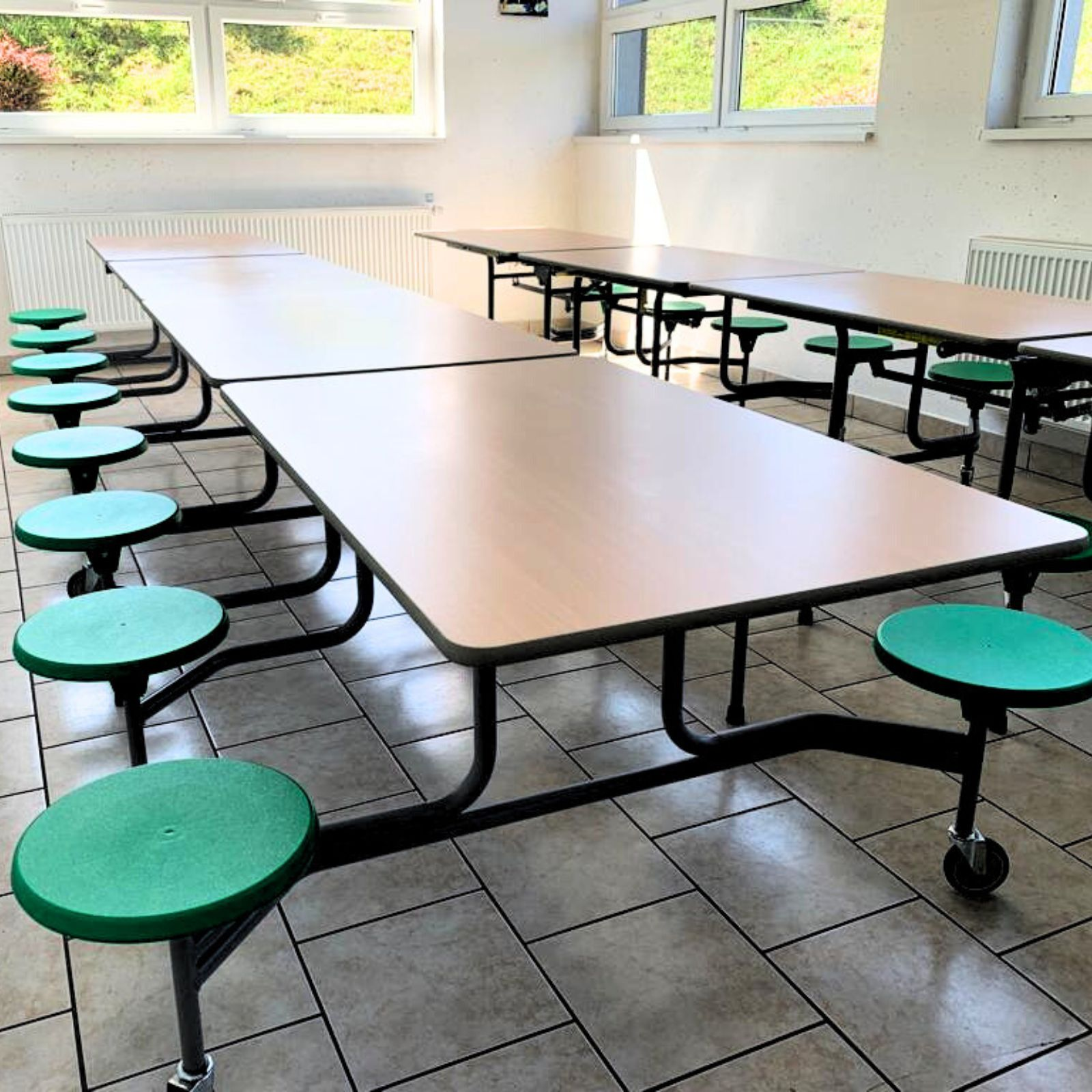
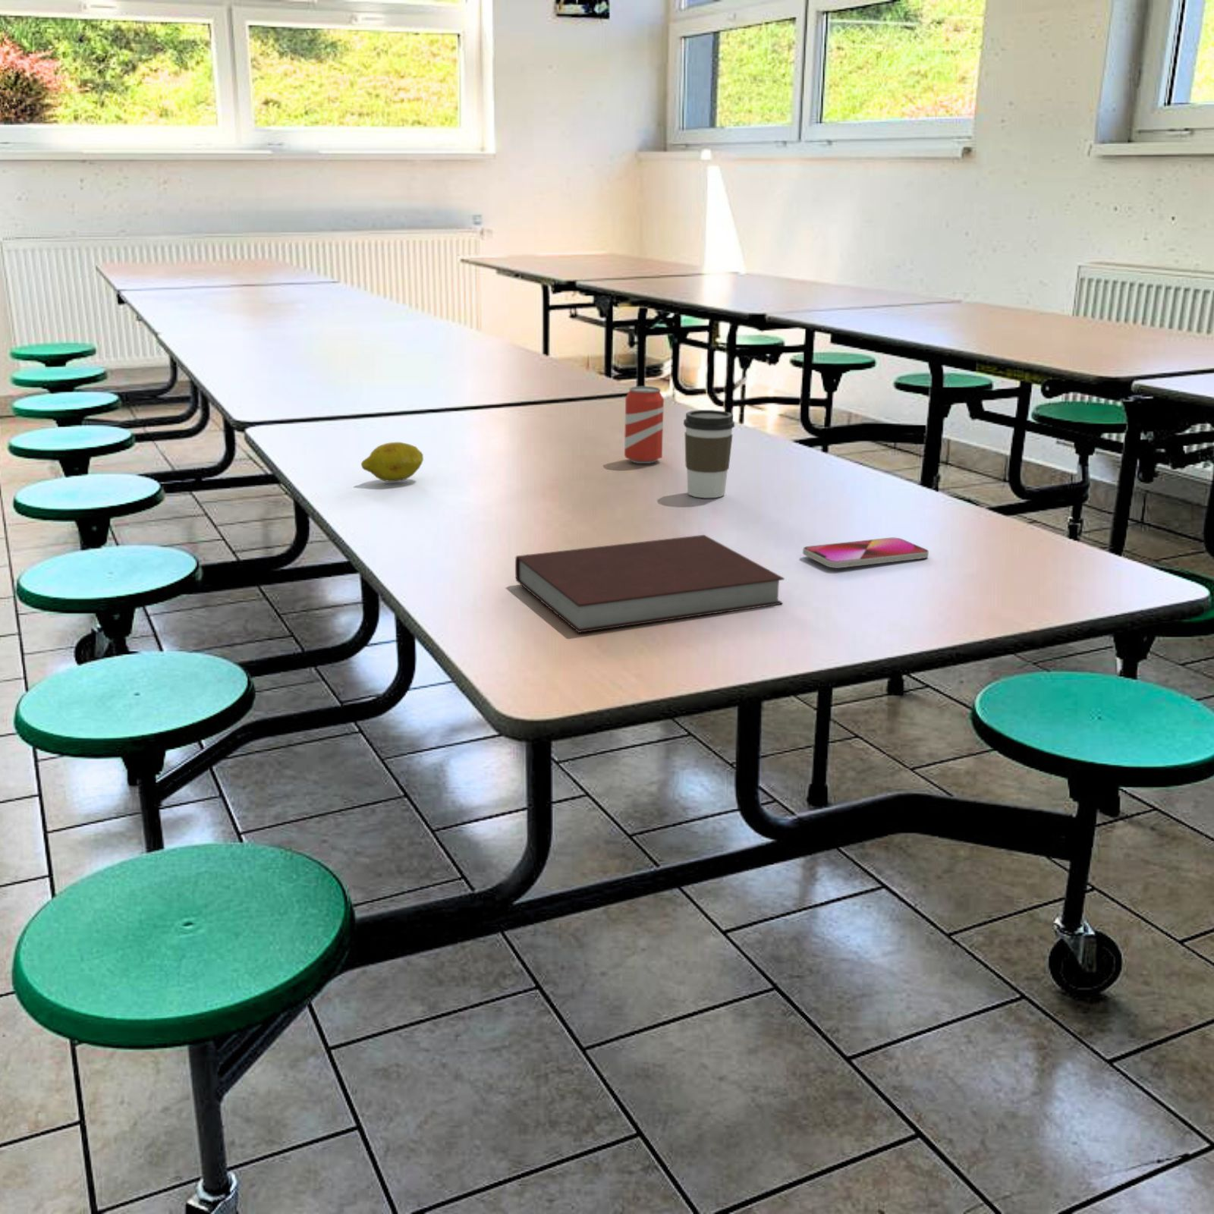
+ coffee cup [683,409,735,498]
+ fruit [360,441,425,482]
+ beverage can [624,386,665,465]
+ notebook [515,534,785,634]
+ smartphone [802,537,929,569]
